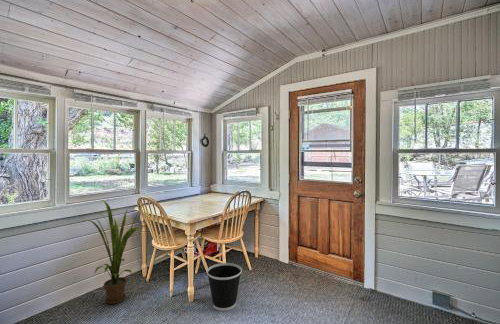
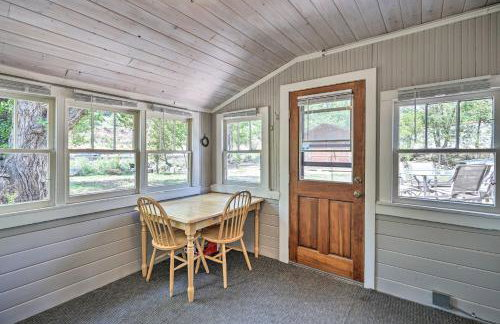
- wastebasket [206,262,243,312]
- house plant [81,199,146,305]
